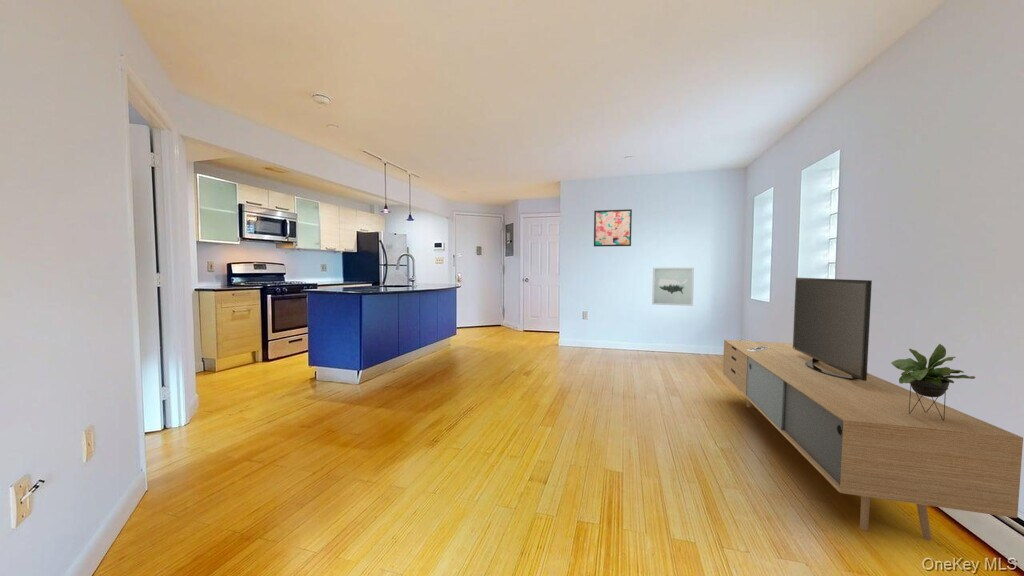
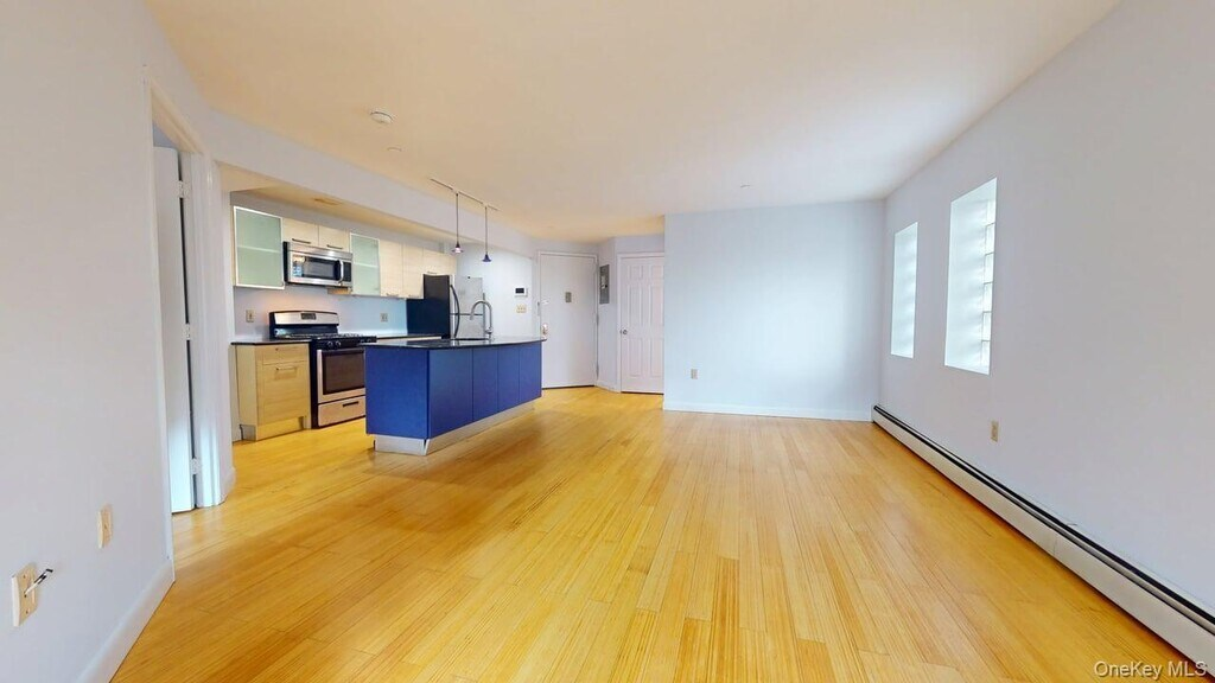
- wall art [593,208,633,247]
- wall art [651,267,695,307]
- media console [722,277,1024,542]
